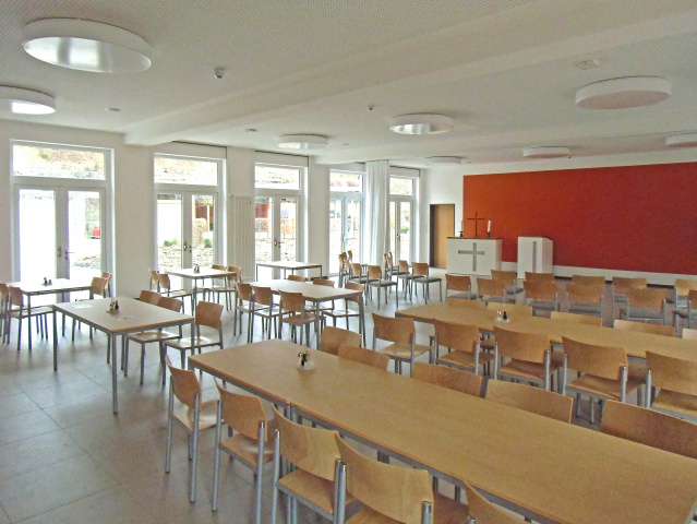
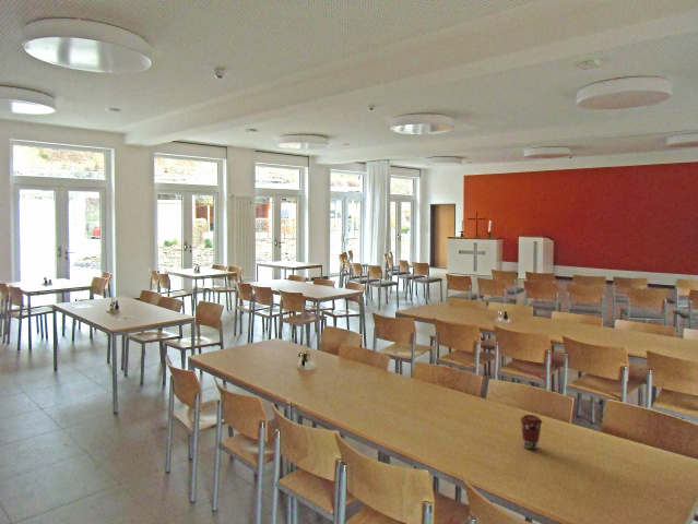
+ coffee cup [519,414,543,451]
